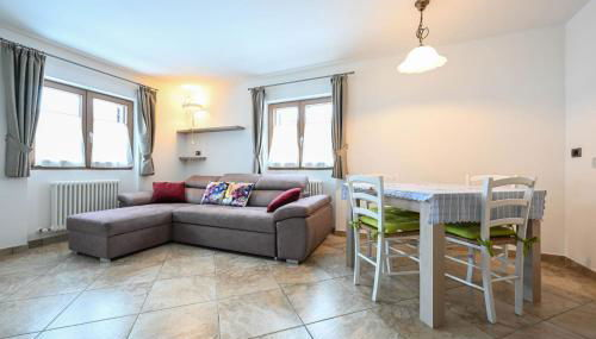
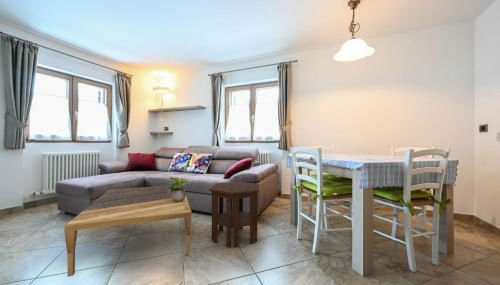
+ side table [208,180,260,249]
+ coffee table [63,184,192,278]
+ potted plant [167,176,188,202]
